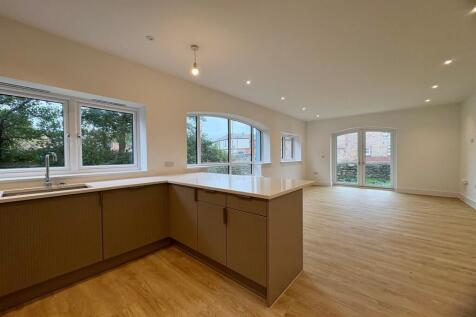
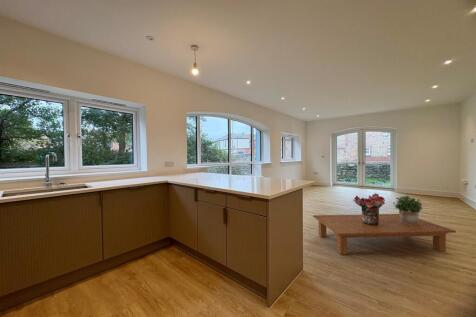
+ potted plant [392,195,424,225]
+ coffee table [312,213,457,256]
+ bouquet [352,192,386,225]
